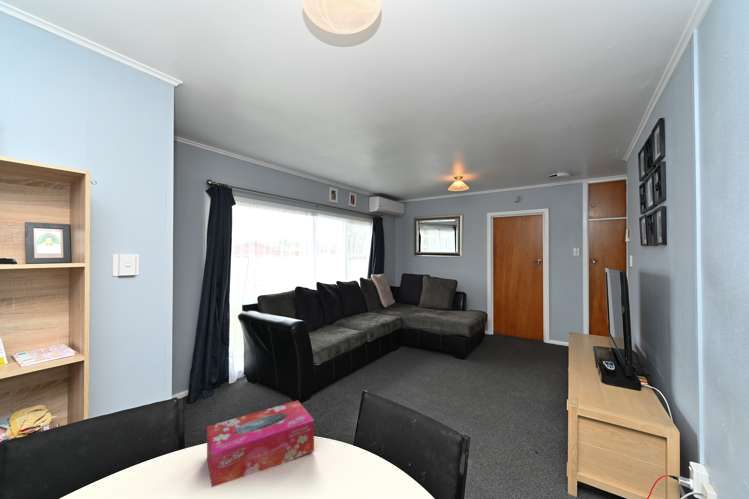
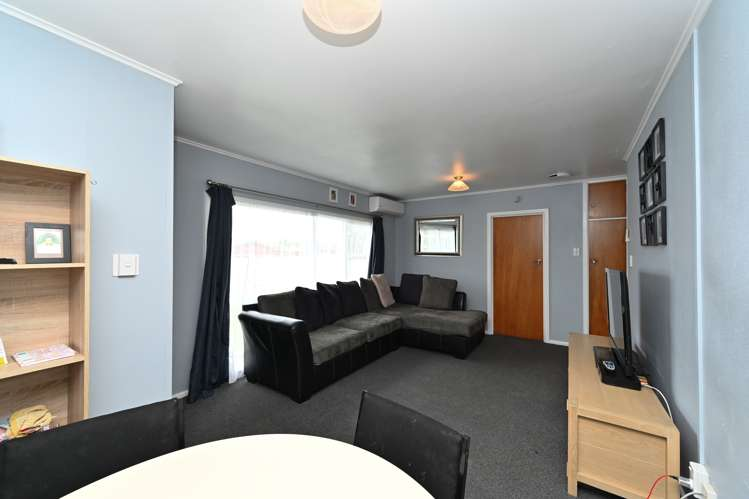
- tissue box [206,400,315,488]
